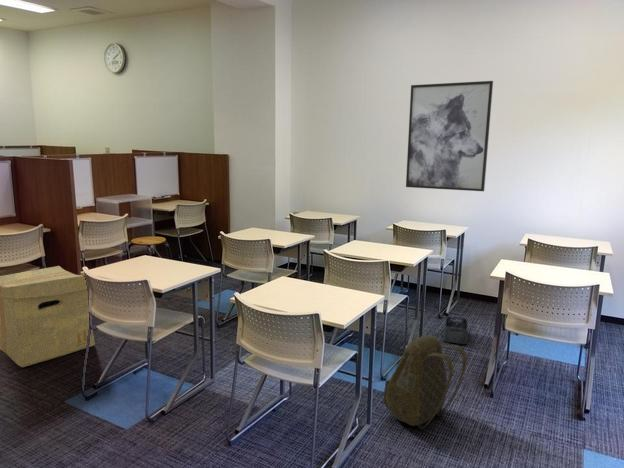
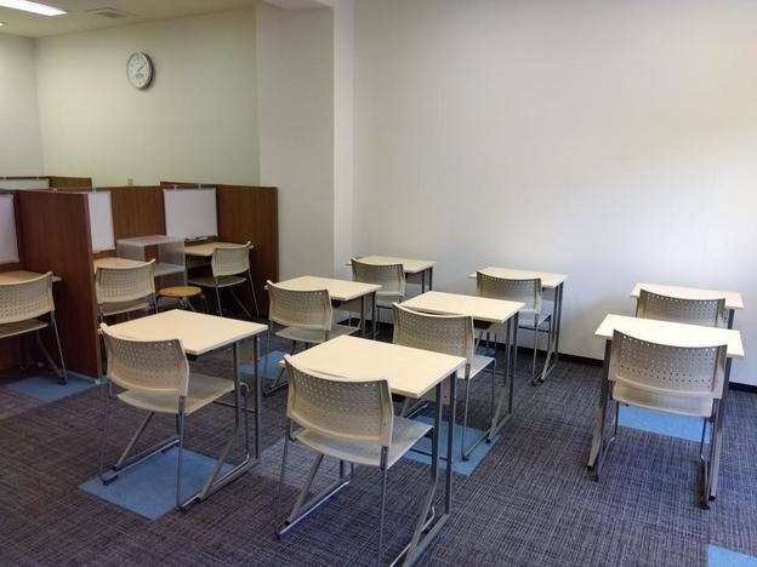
- wall art [405,80,494,192]
- backpack [383,335,468,430]
- cardboard box [0,265,96,368]
- storage bin [442,315,470,345]
